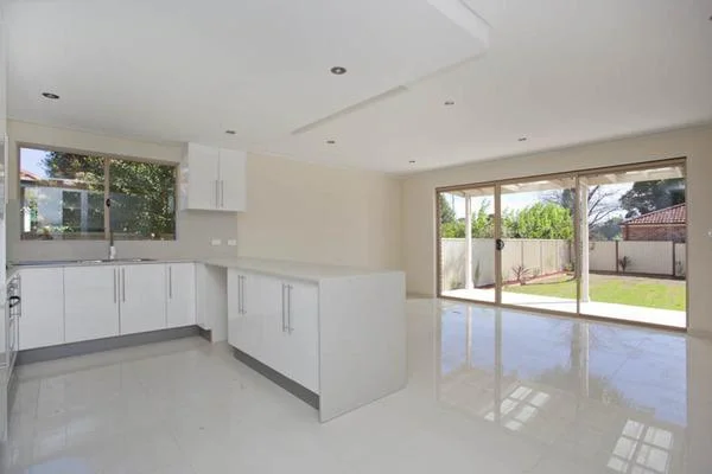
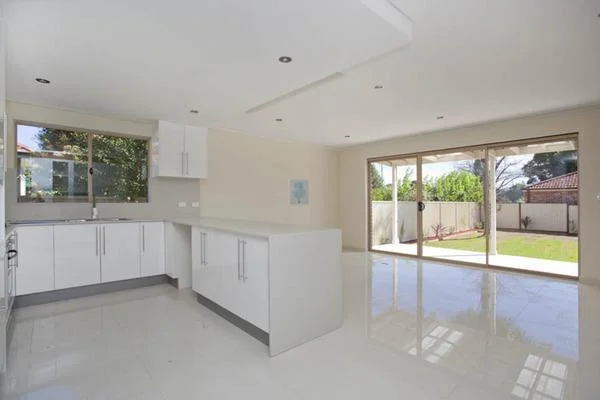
+ wall art [288,178,310,207]
